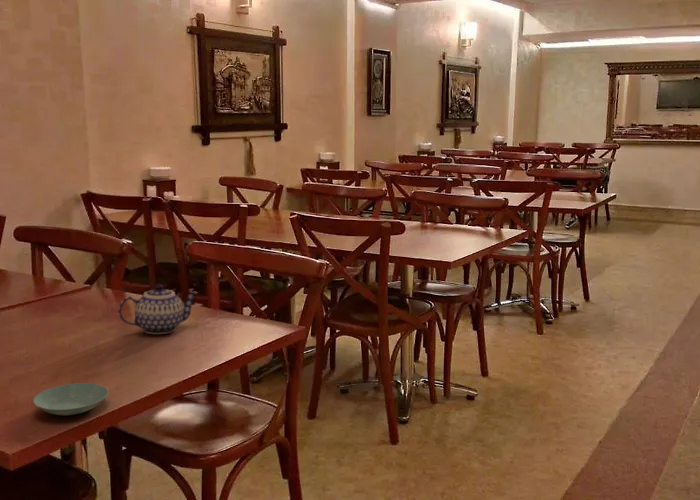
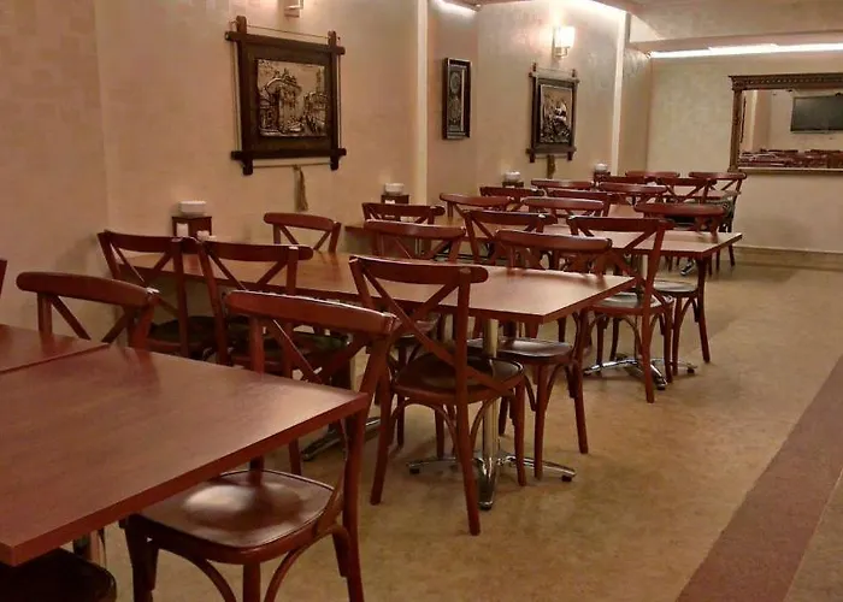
- saucer [32,382,109,416]
- teapot [117,283,198,335]
